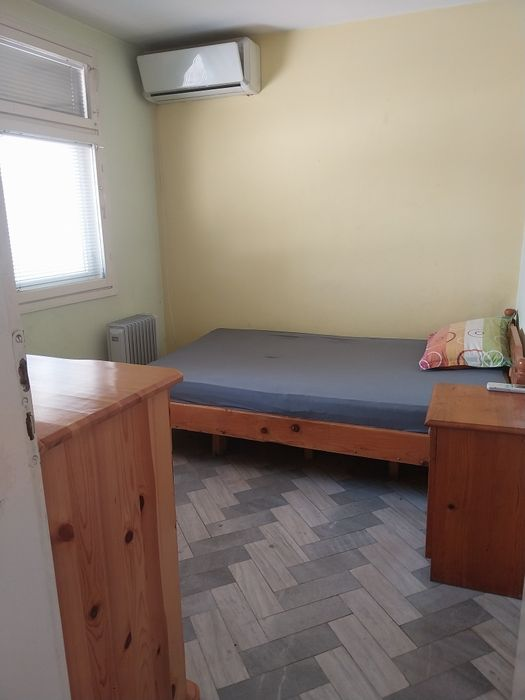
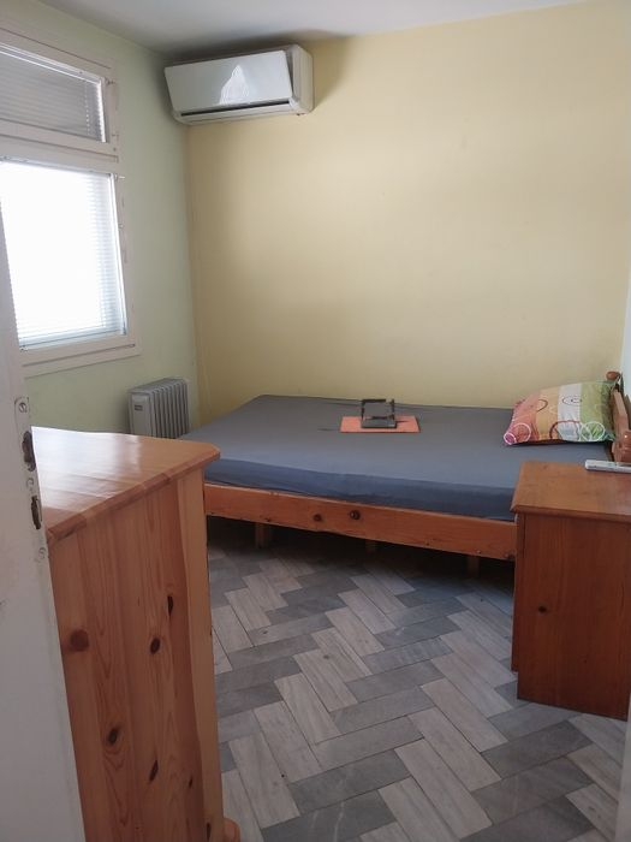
+ laptop [339,398,421,433]
